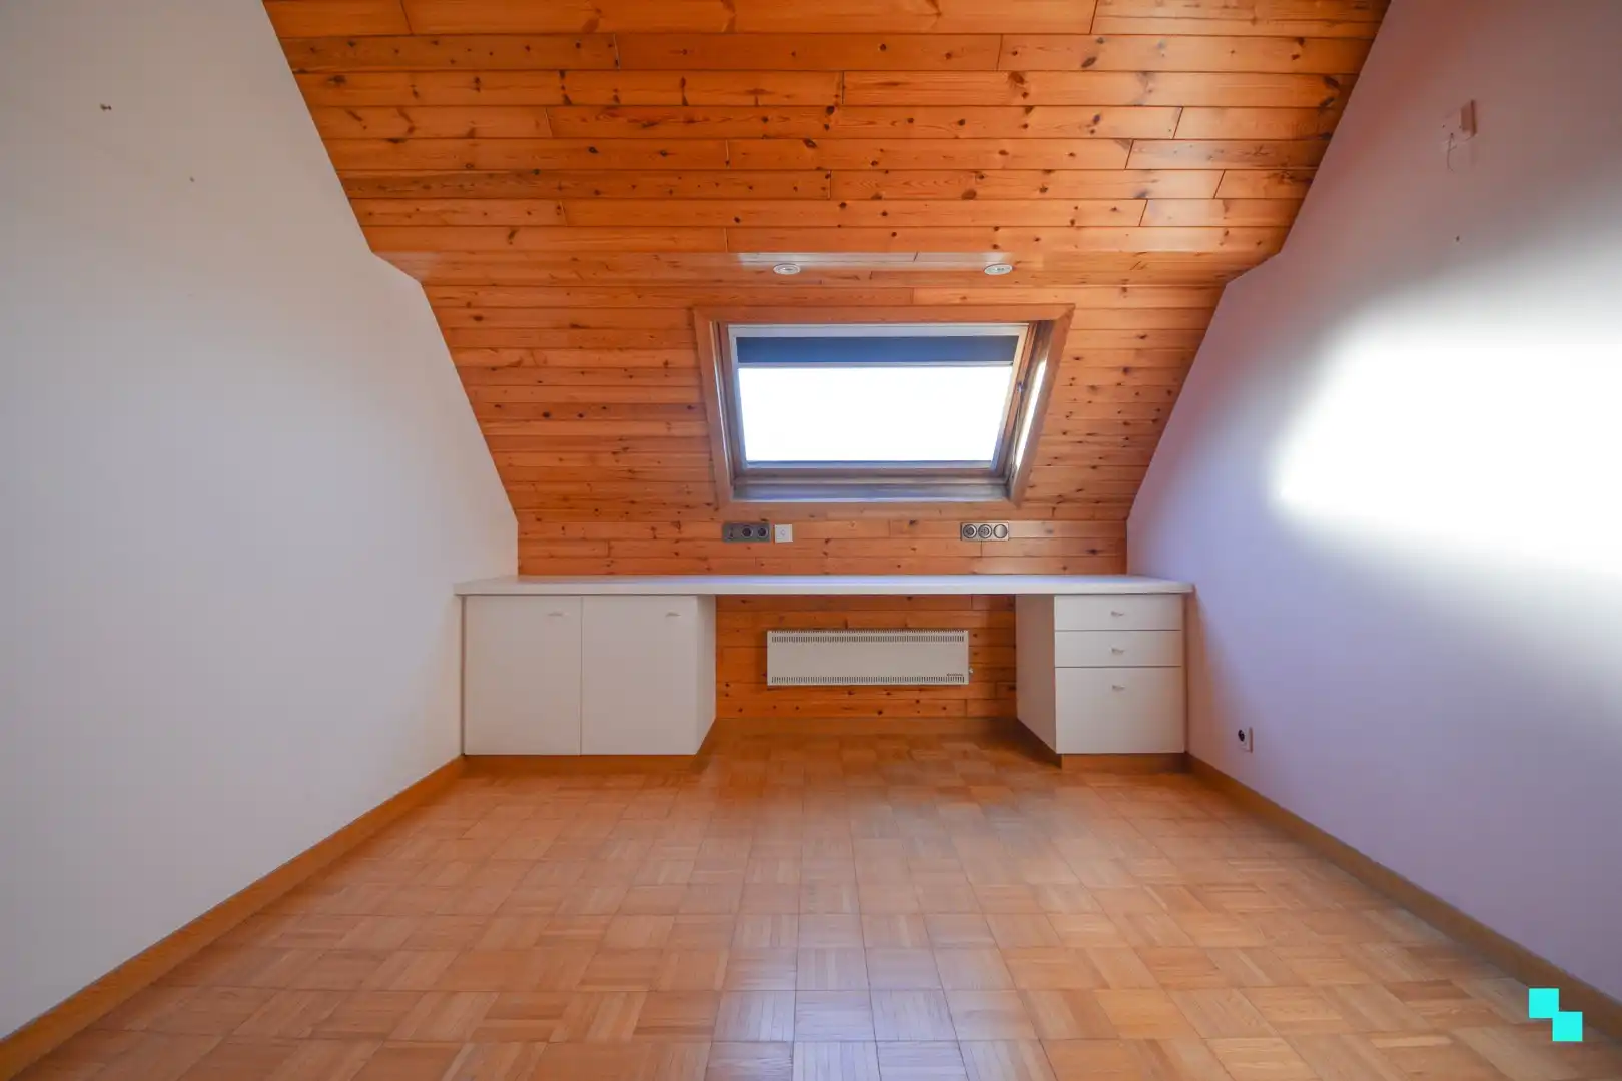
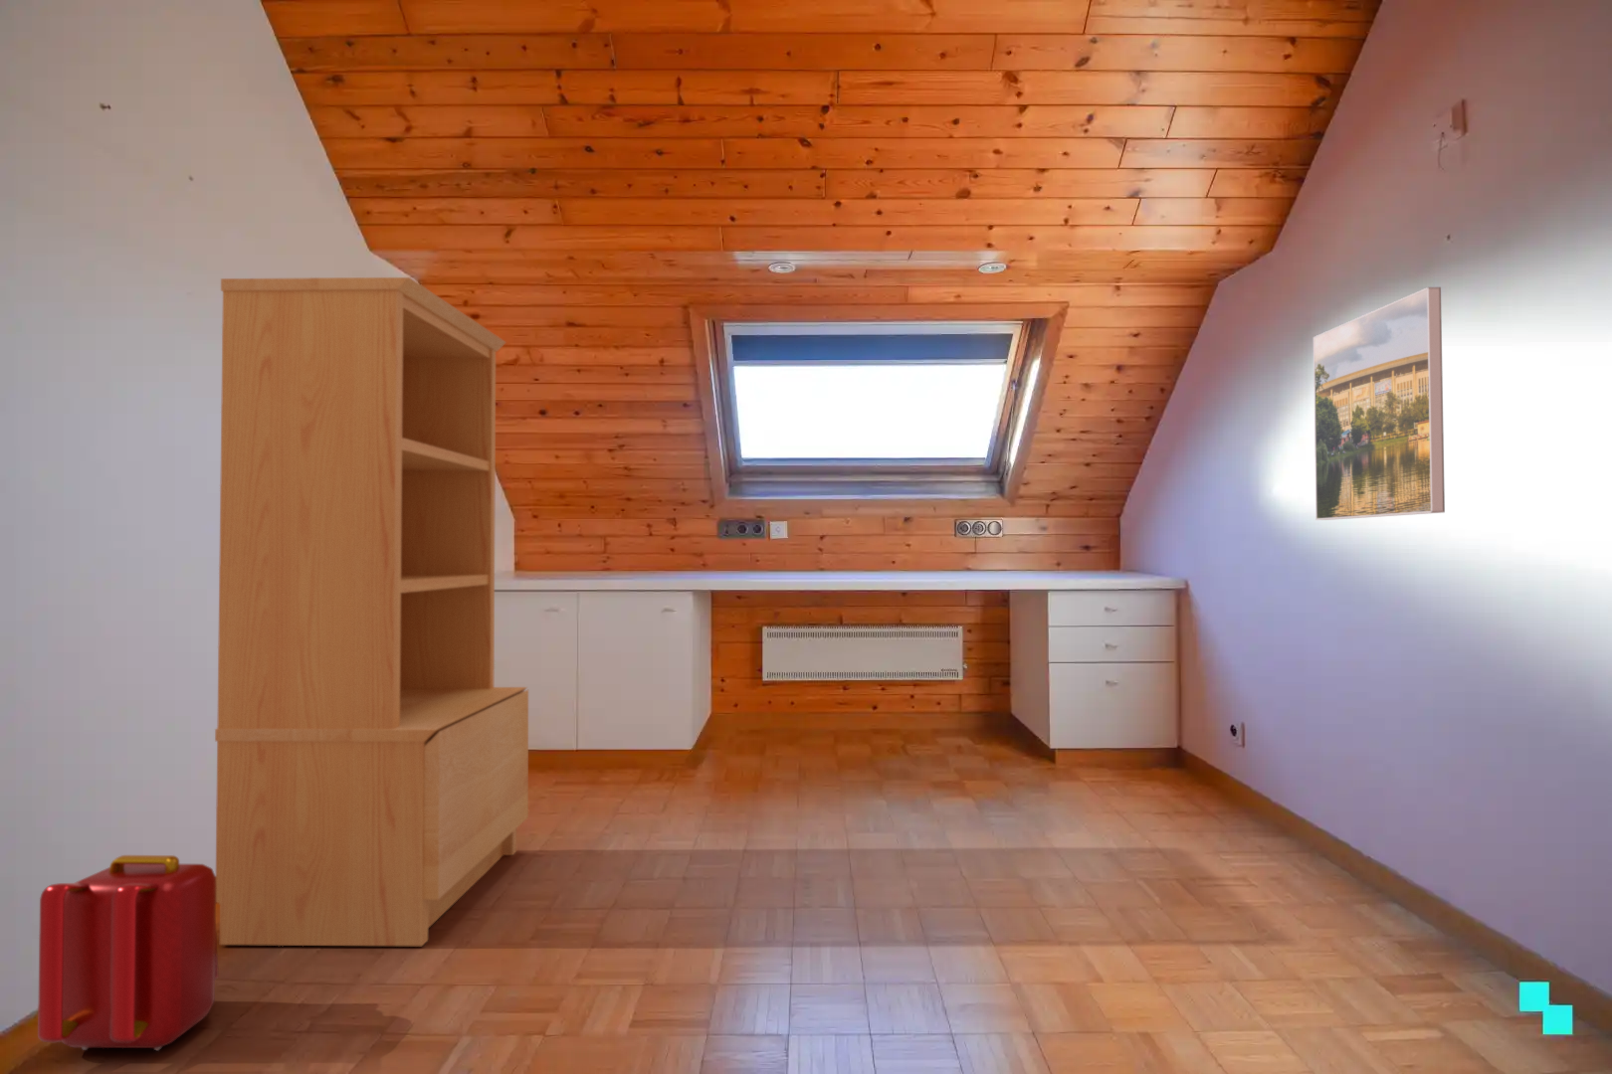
+ bookcase [213,277,529,947]
+ backpack [37,855,219,1052]
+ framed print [1312,286,1445,521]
